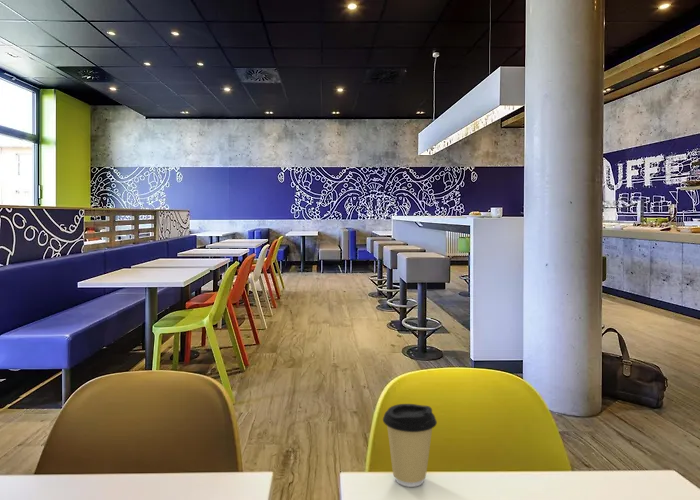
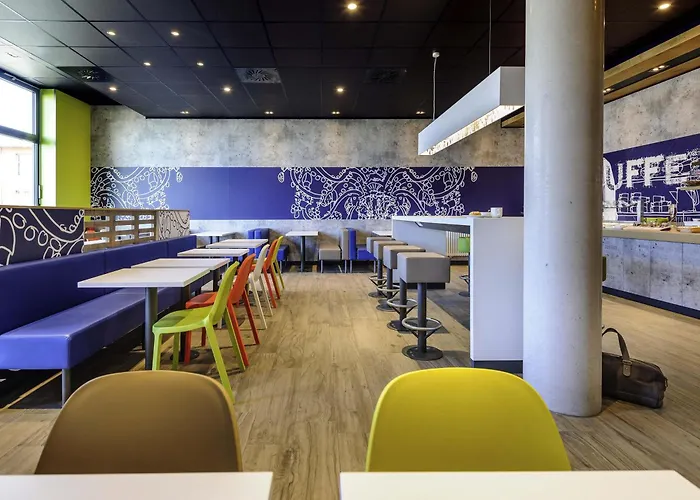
- coffee cup [382,403,438,488]
